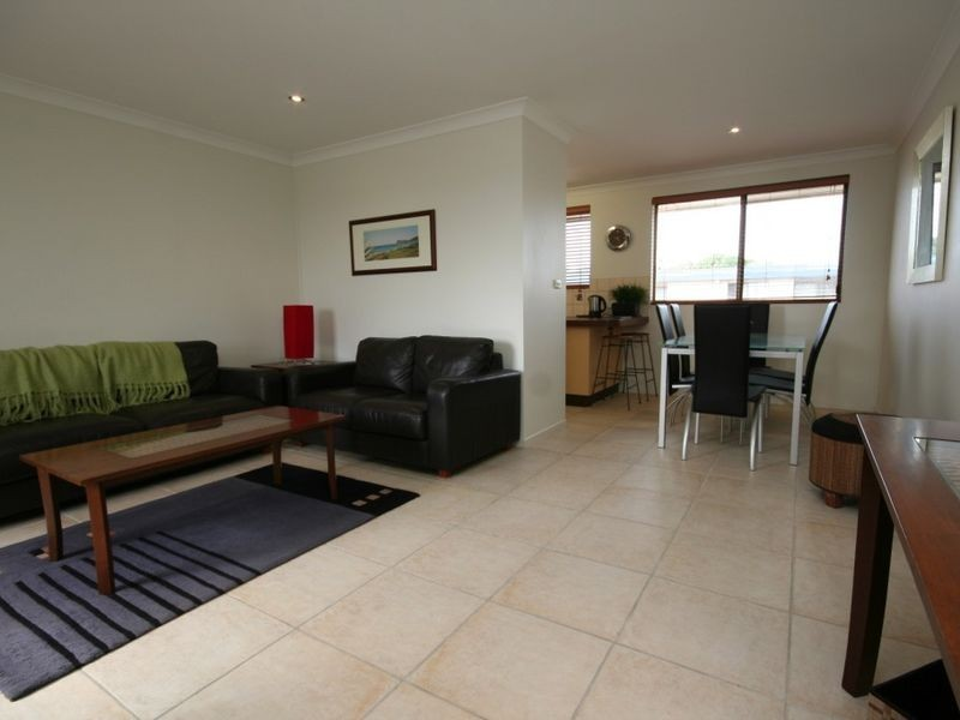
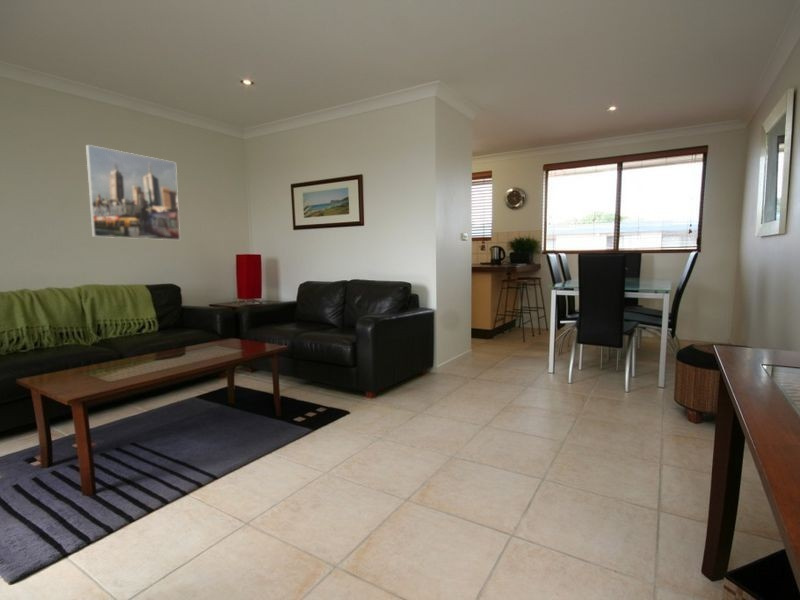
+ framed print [85,144,181,241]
